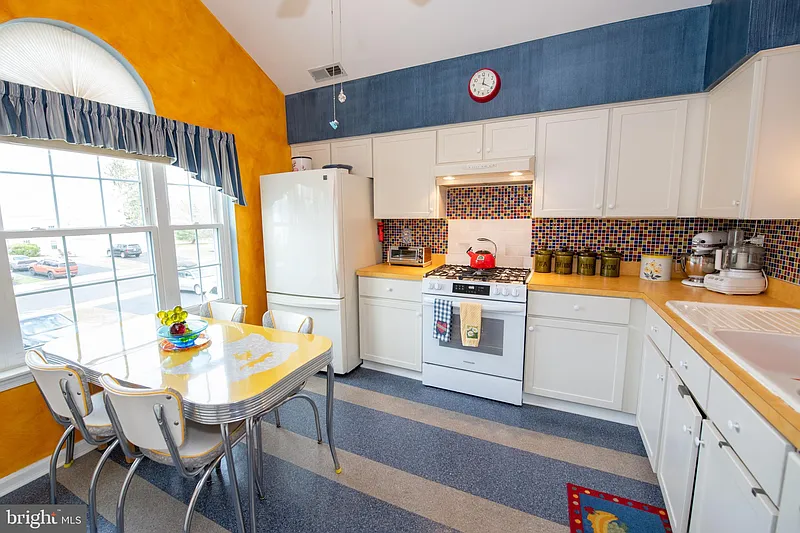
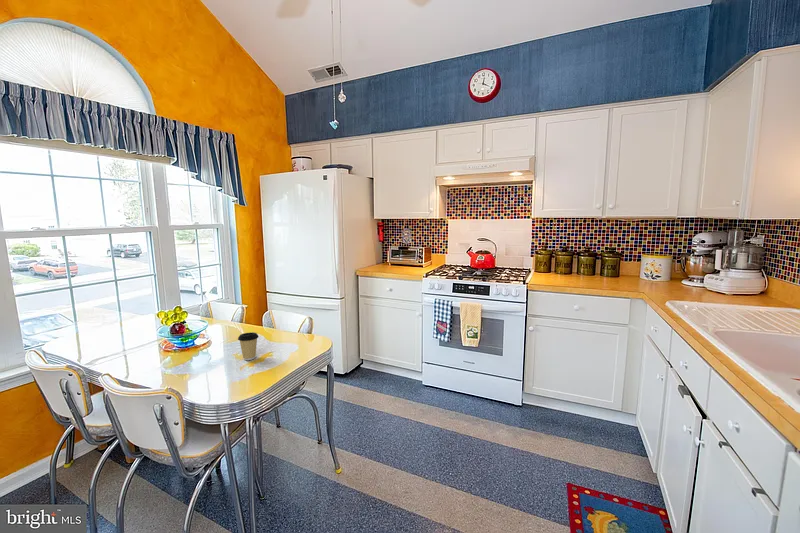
+ coffee cup [237,332,260,361]
